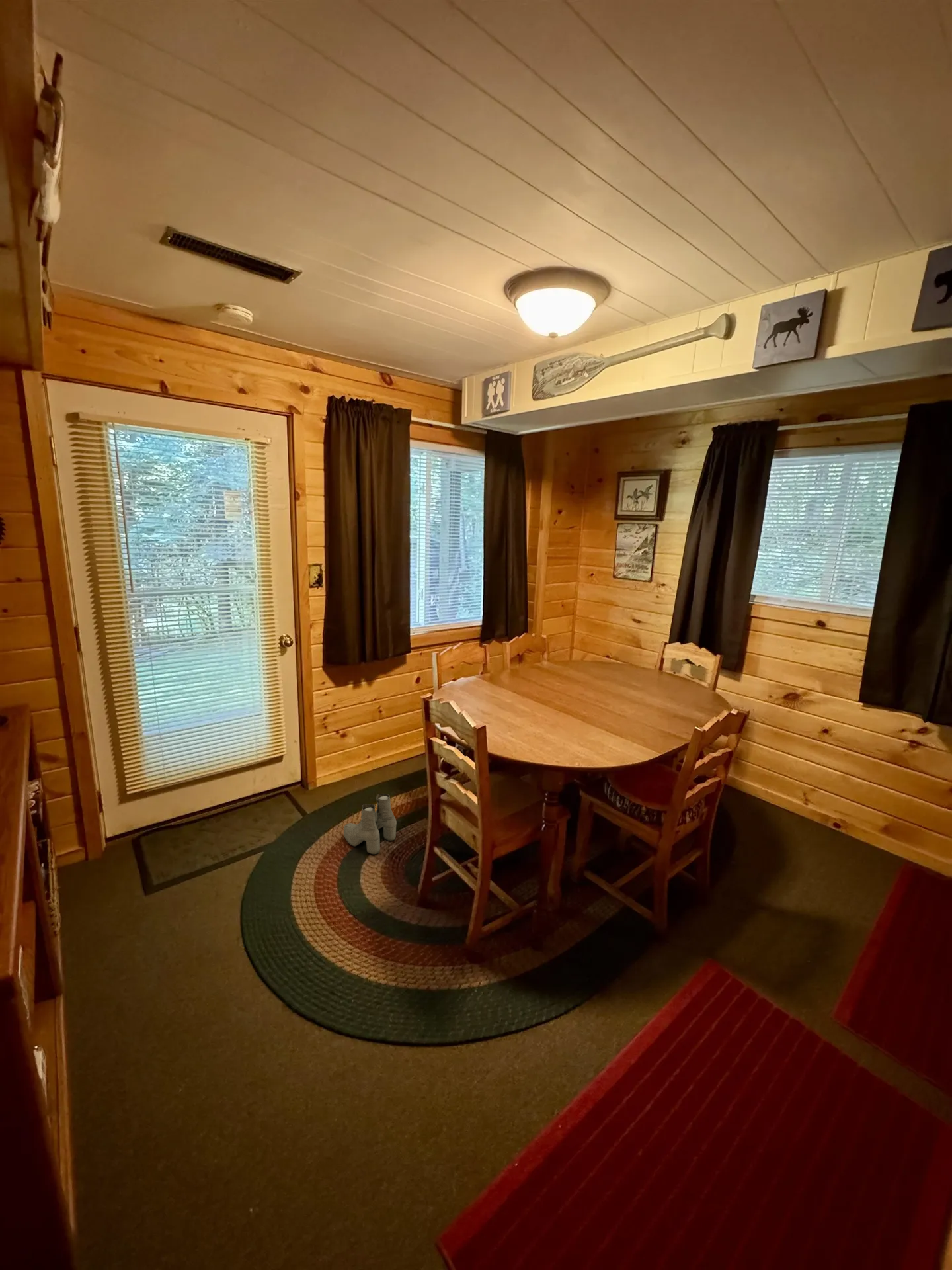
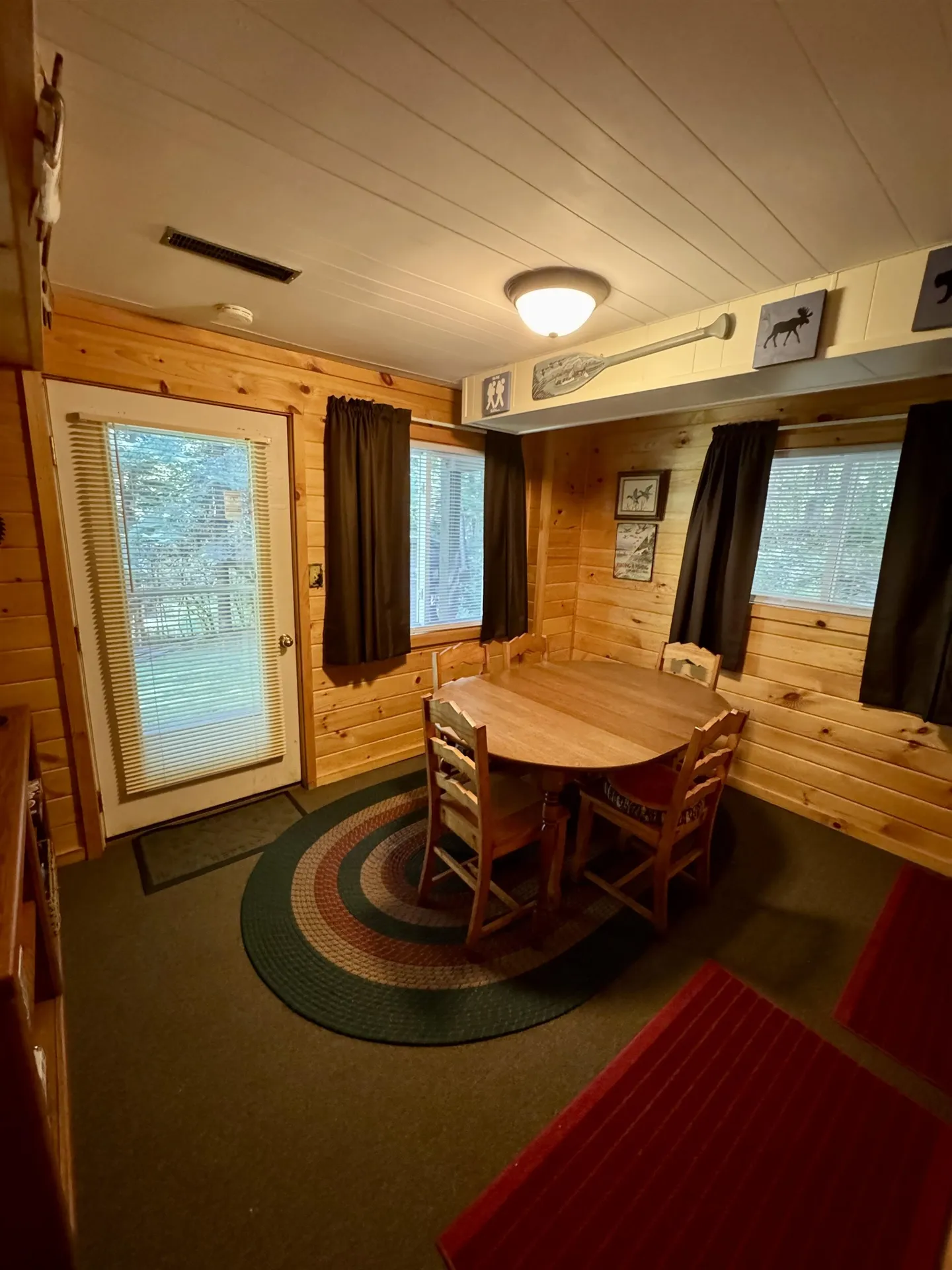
- boots [343,793,397,855]
